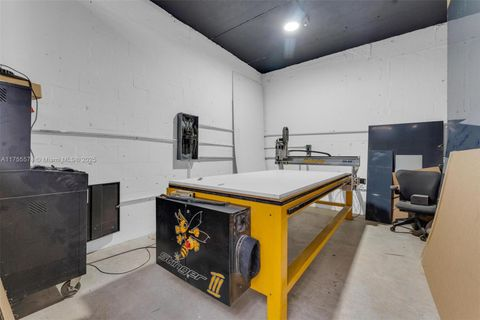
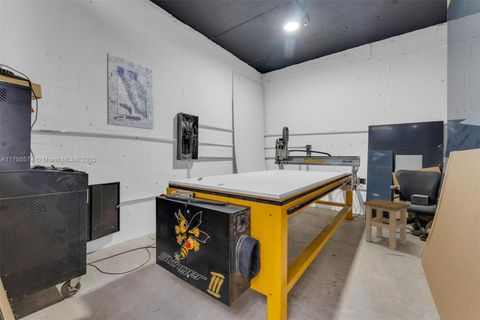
+ wall art [106,52,154,131]
+ stool [362,198,411,251]
